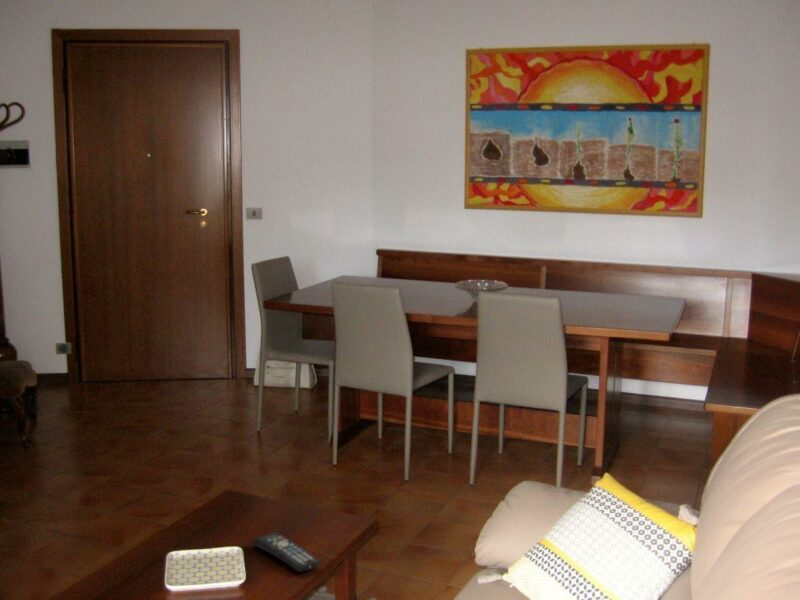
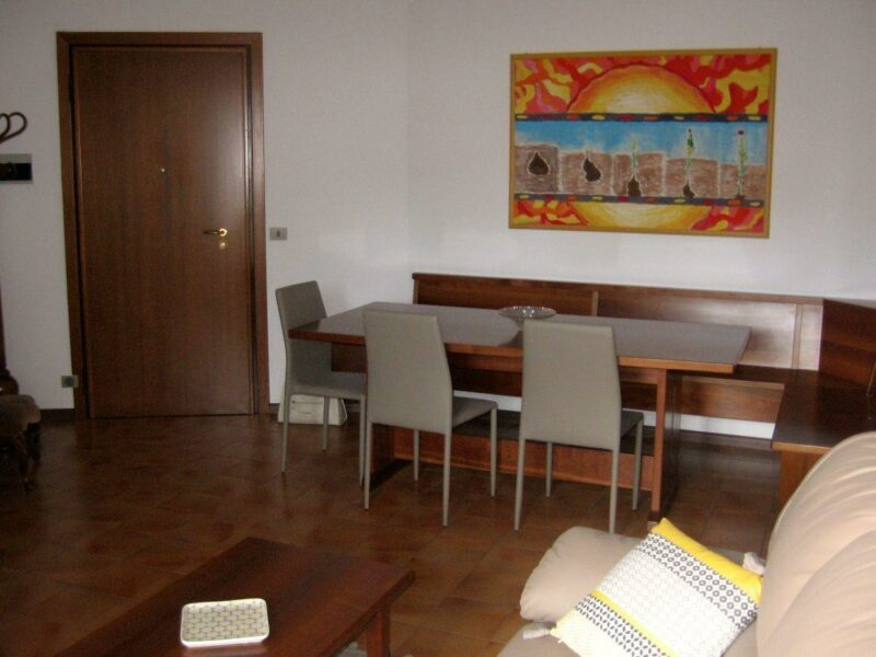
- remote control [252,531,322,573]
